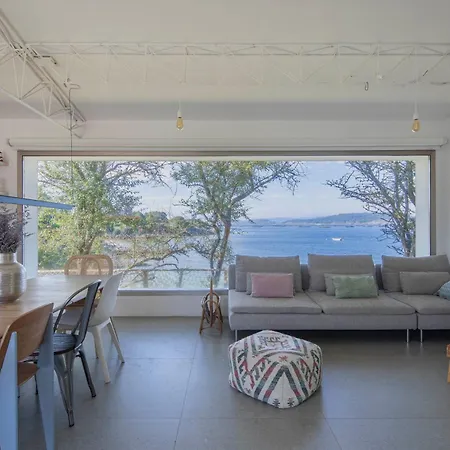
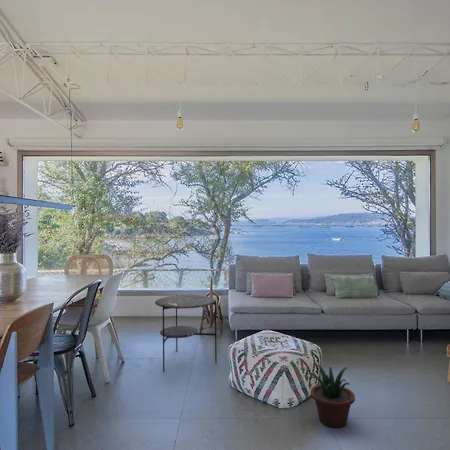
+ side table [154,294,218,373]
+ potted plant [305,363,356,429]
